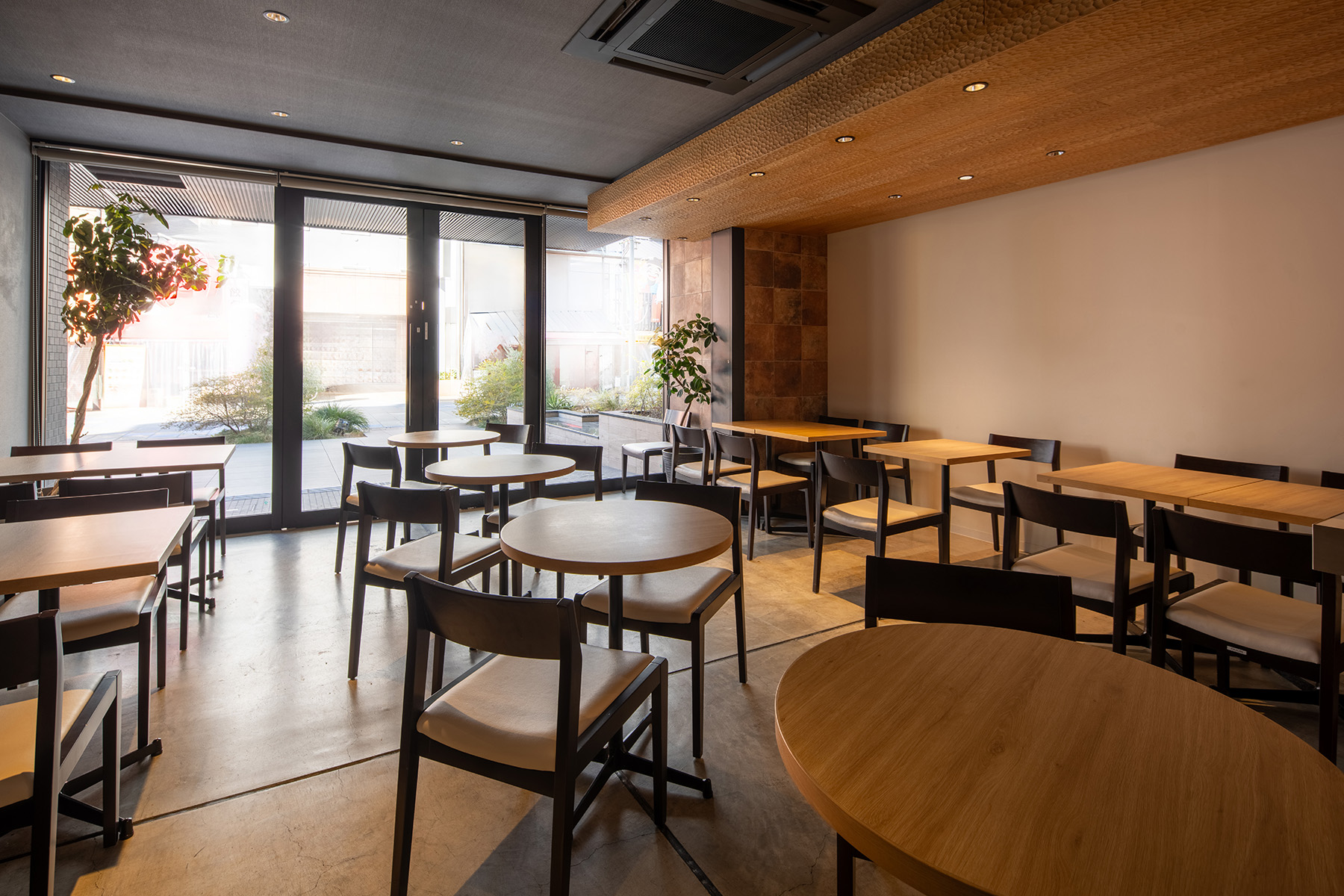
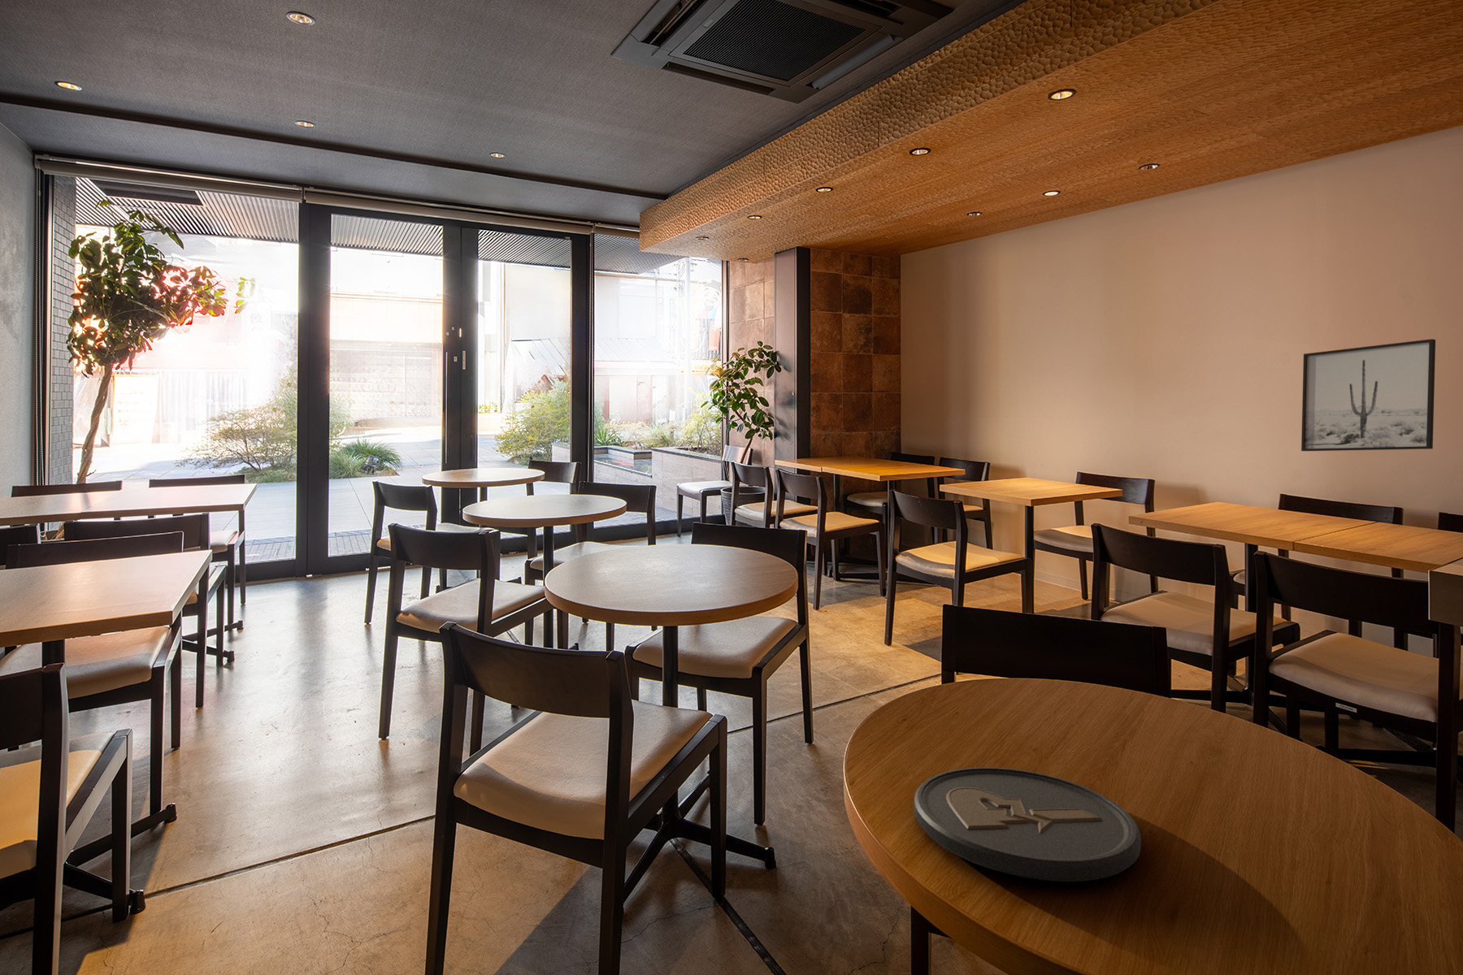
+ wall art [1301,338,1436,452]
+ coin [913,766,1142,883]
